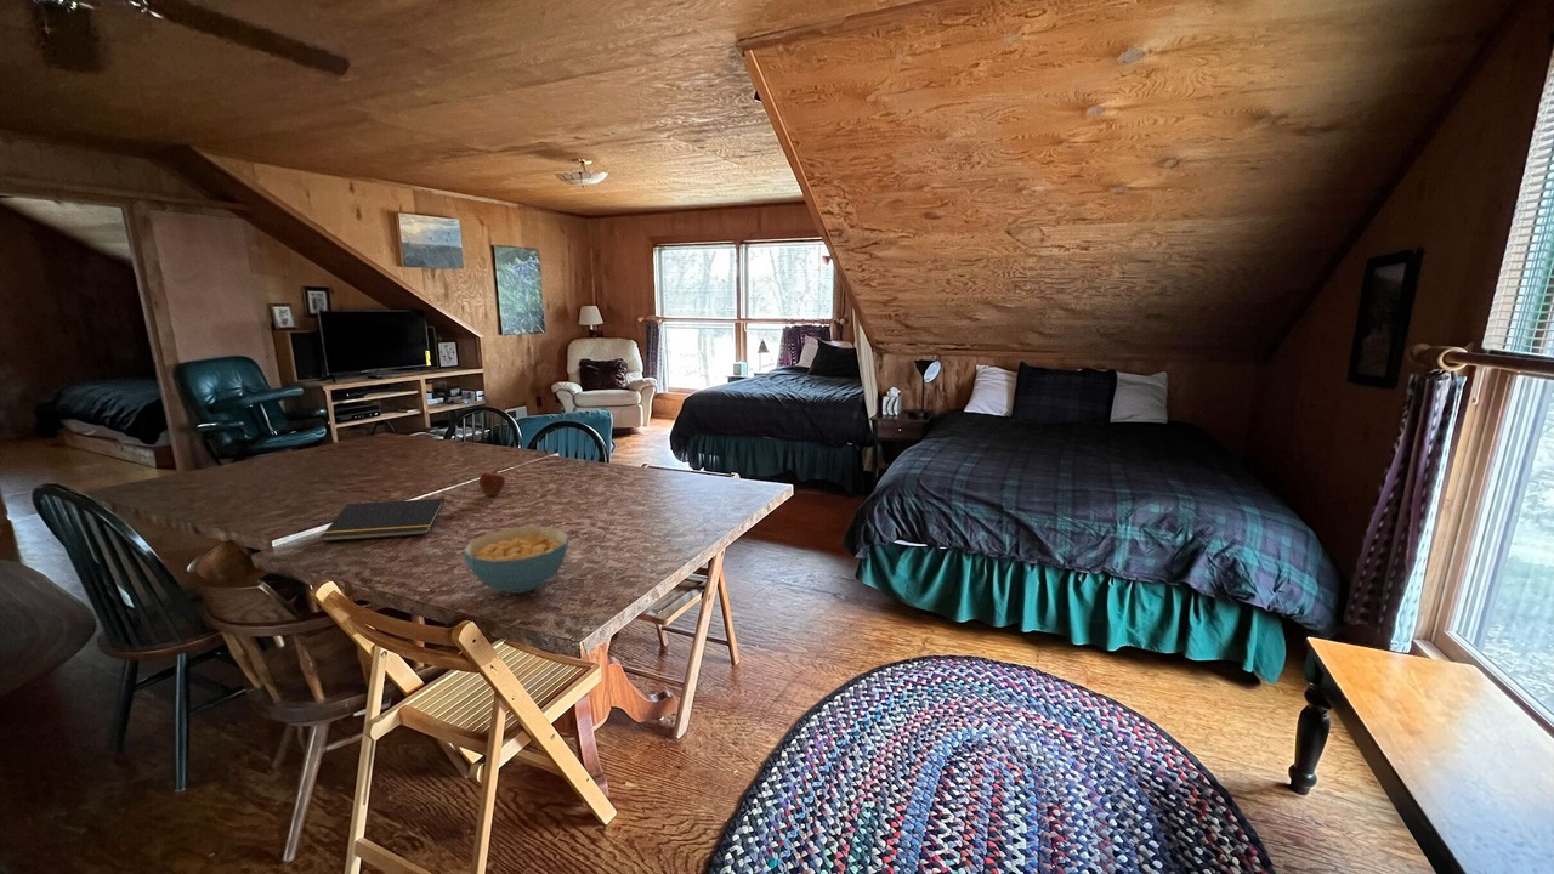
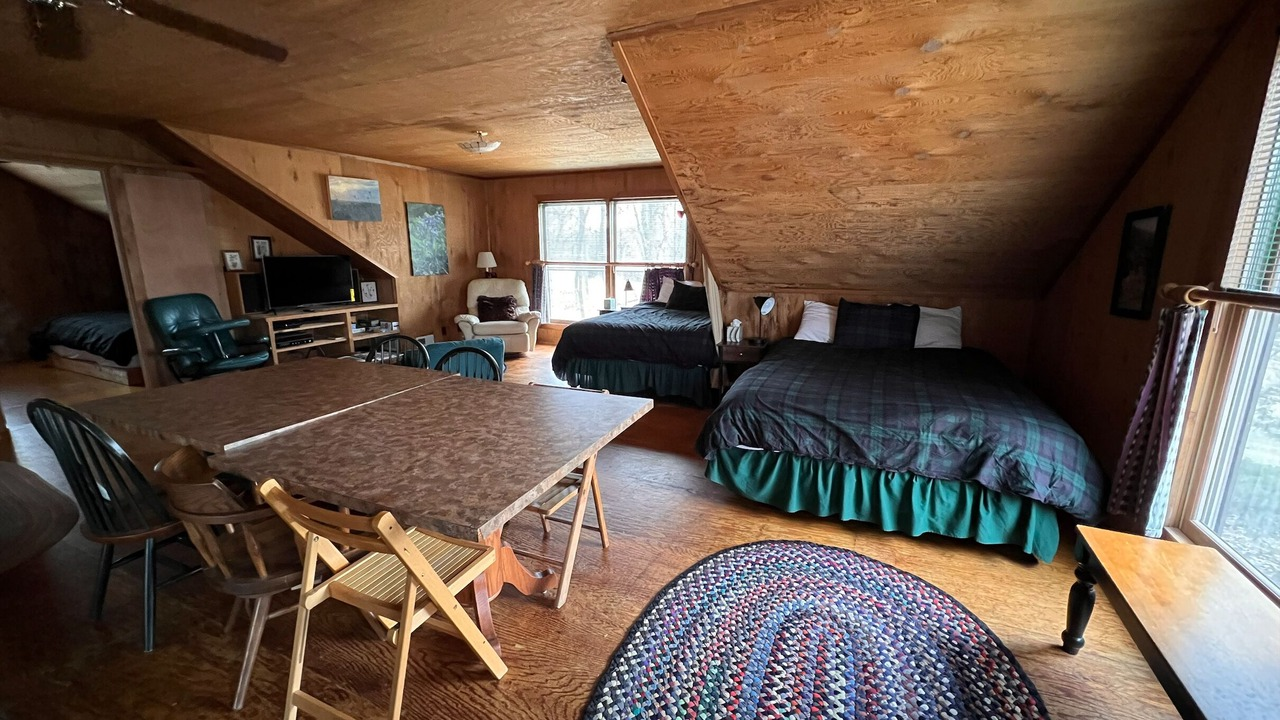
- cereal bowl [463,524,569,595]
- notepad [319,498,446,543]
- fruit [478,466,506,496]
